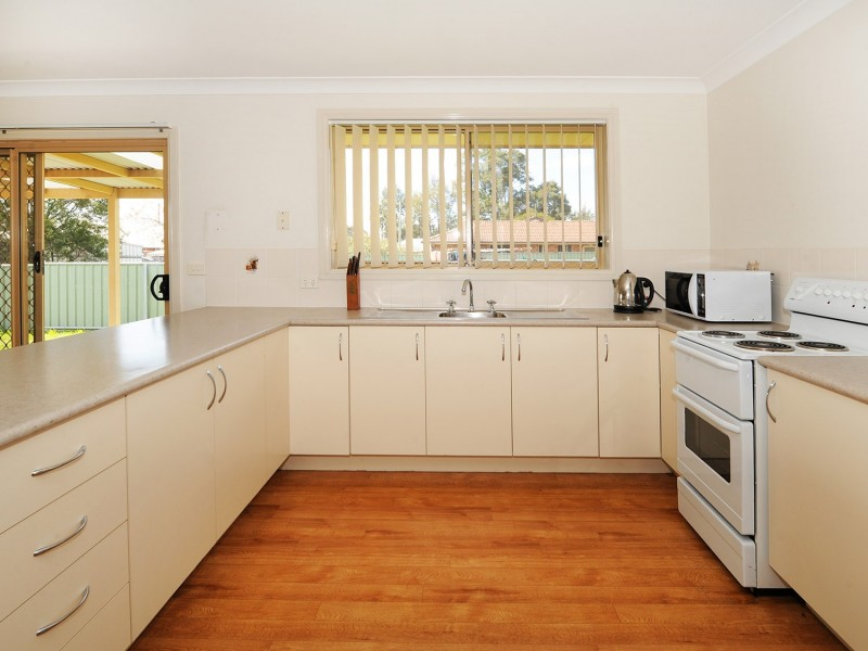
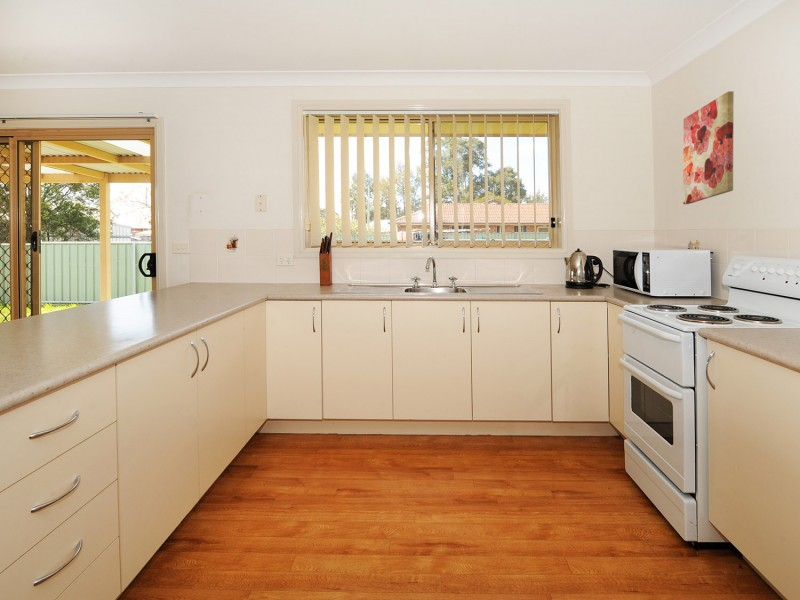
+ wall art [682,90,735,205]
